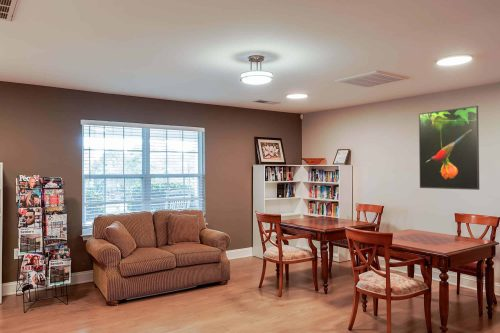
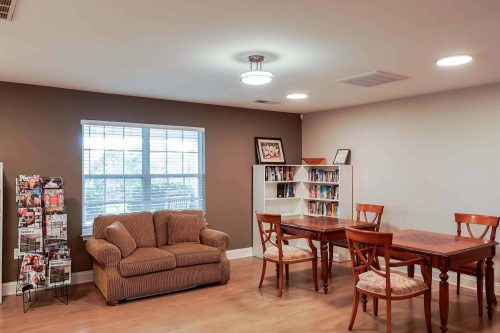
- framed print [418,105,480,191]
